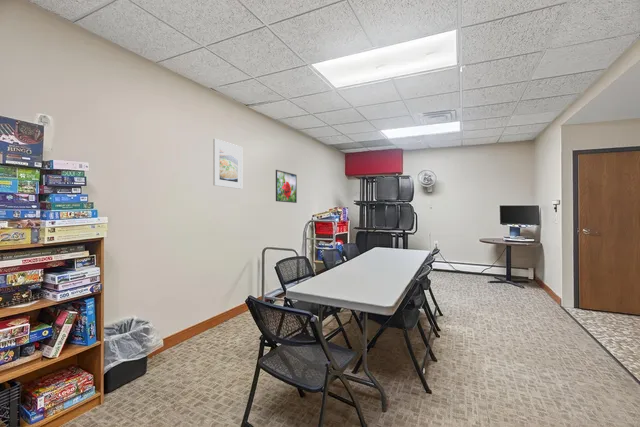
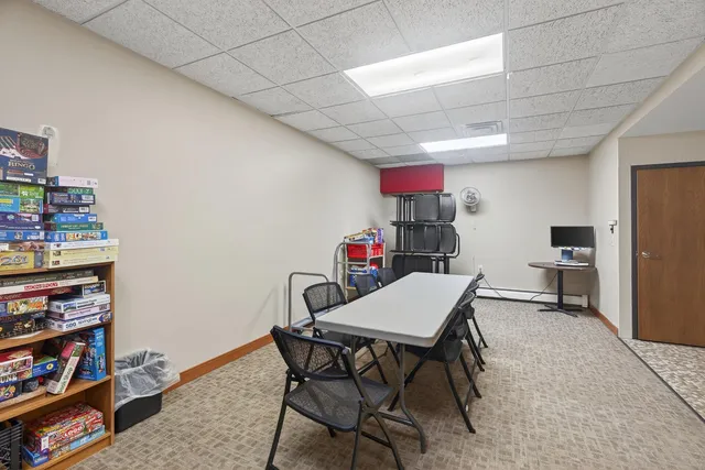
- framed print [212,138,243,190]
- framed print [275,169,298,204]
